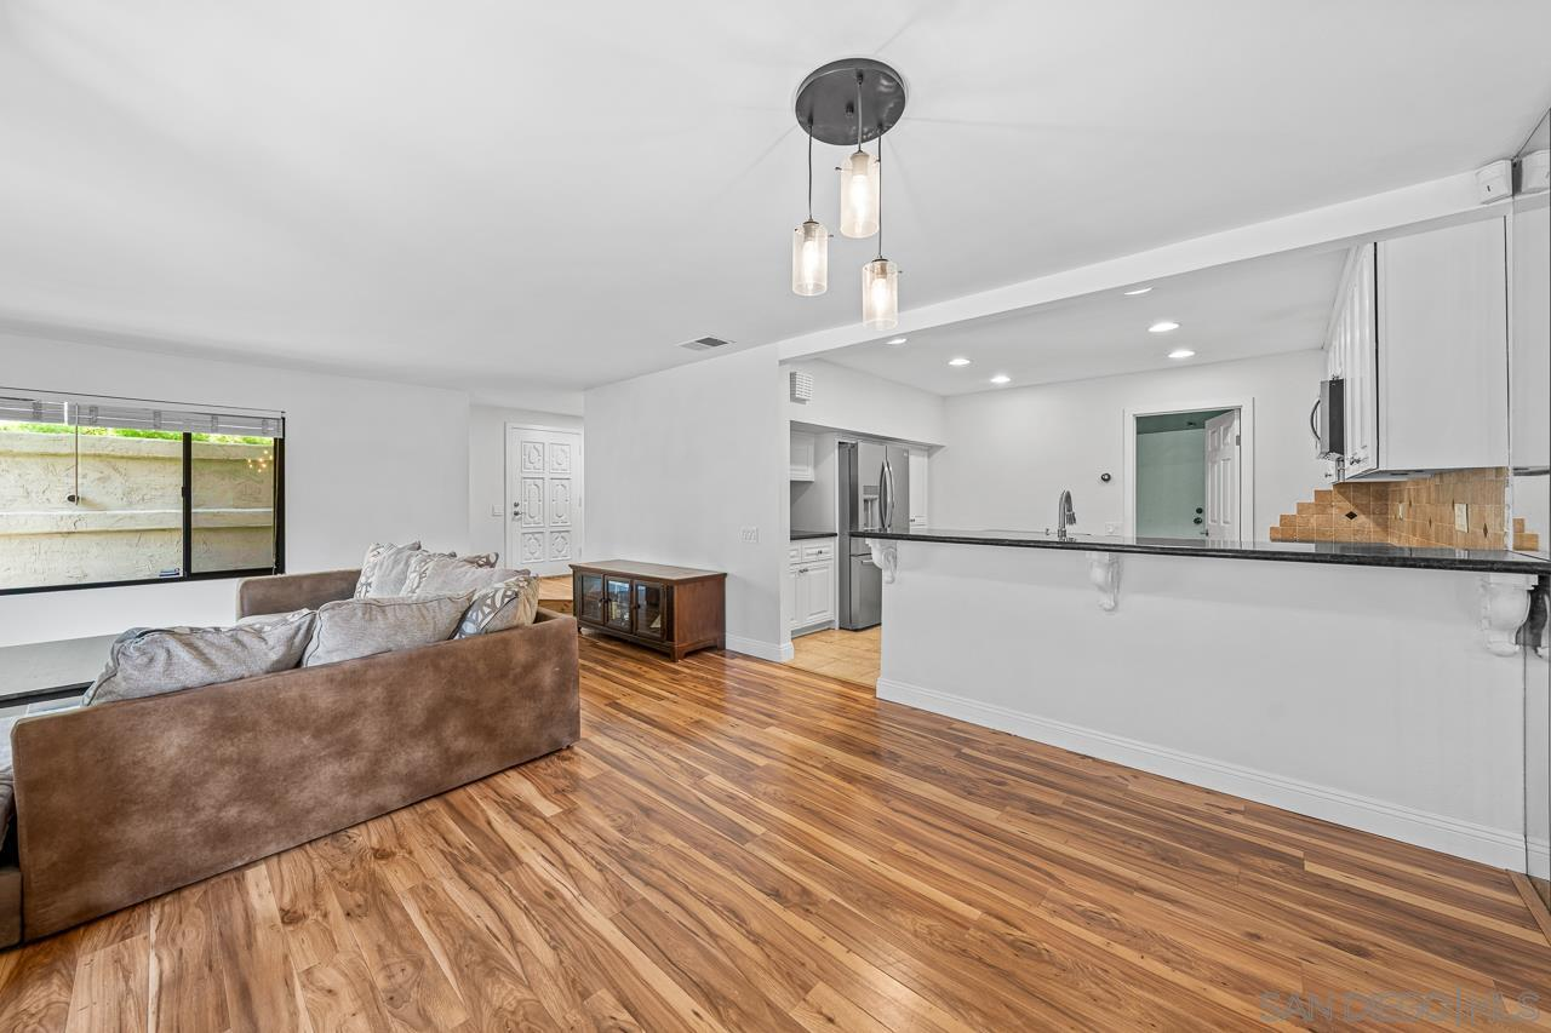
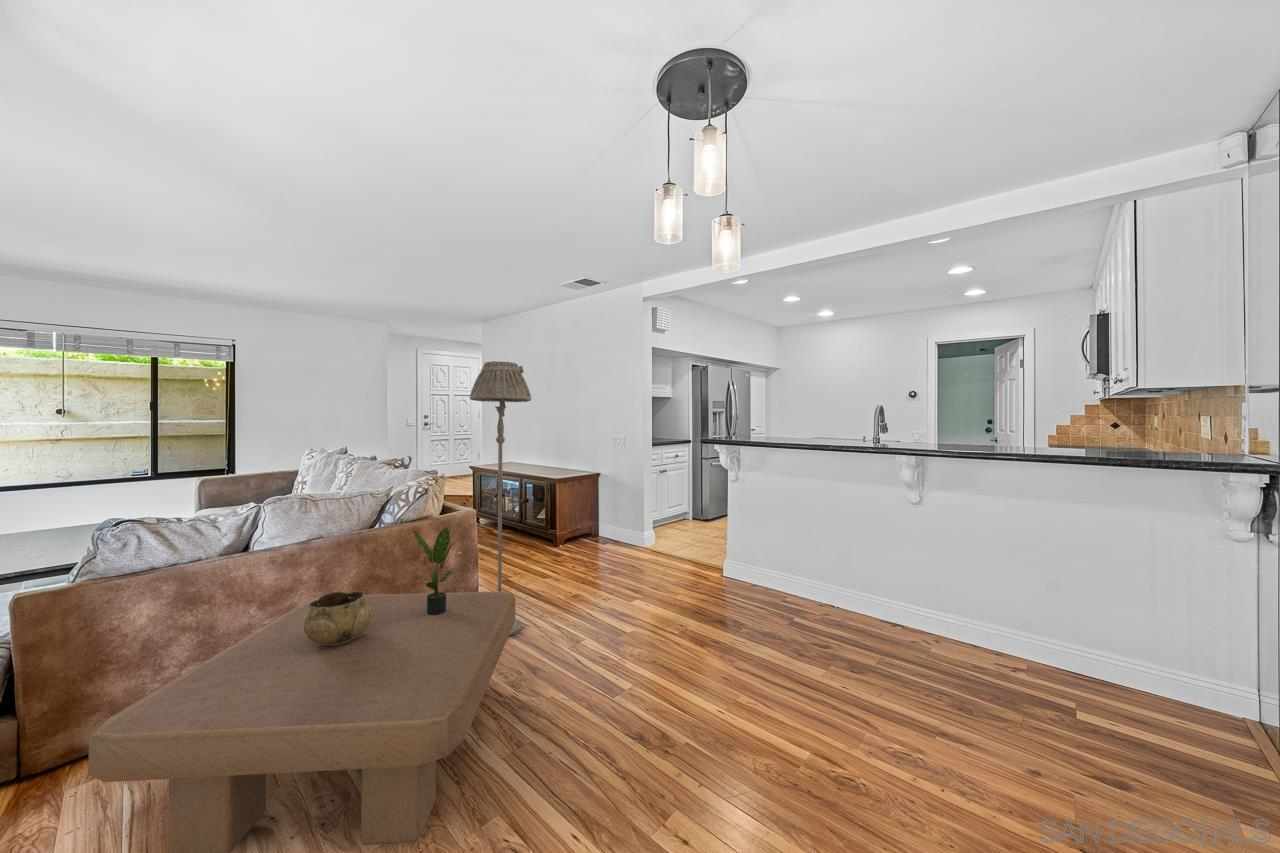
+ floor lamp [469,360,532,637]
+ coffee table [88,591,516,853]
+ decorative bowl [304,590,372,645]
+ potted plant [403,526,458,615]
